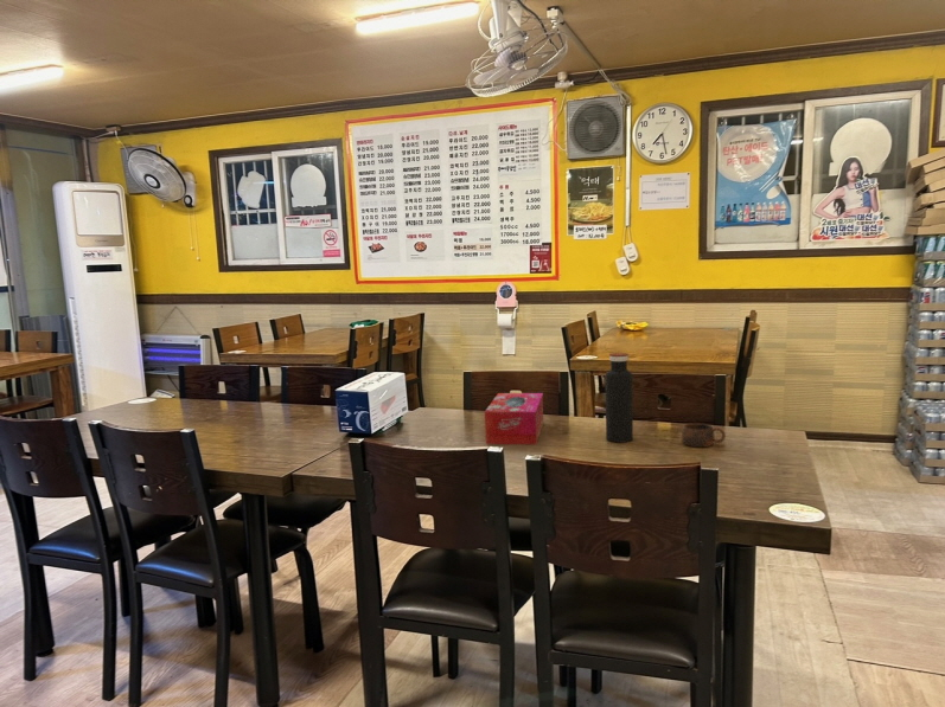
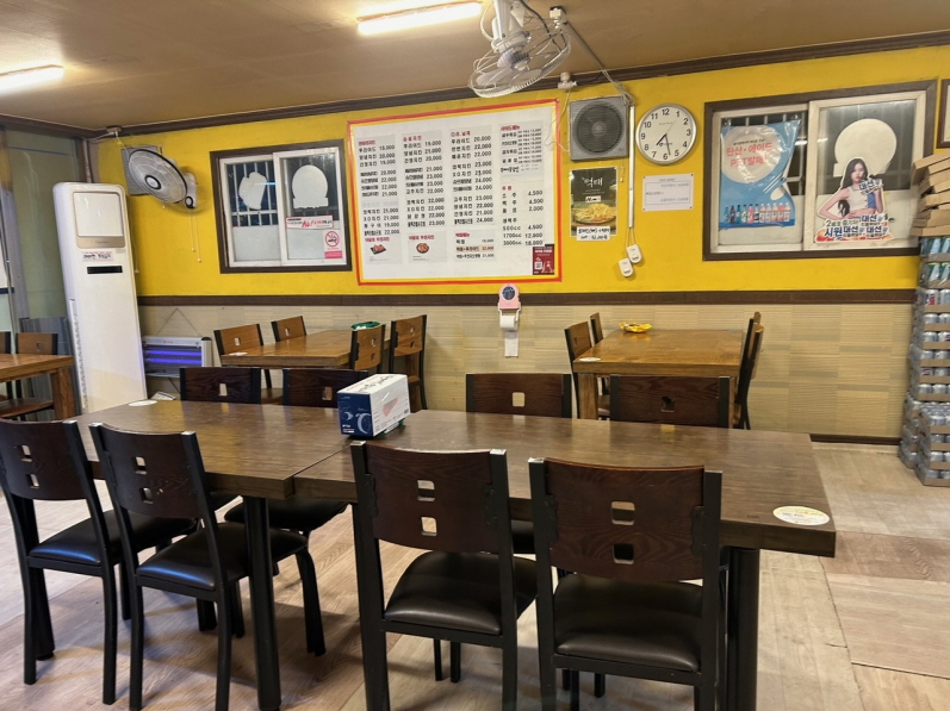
- cup [681,422,727,448]
- water bottle [605,352,634,444]
- tissue box [484,392,544,446]
